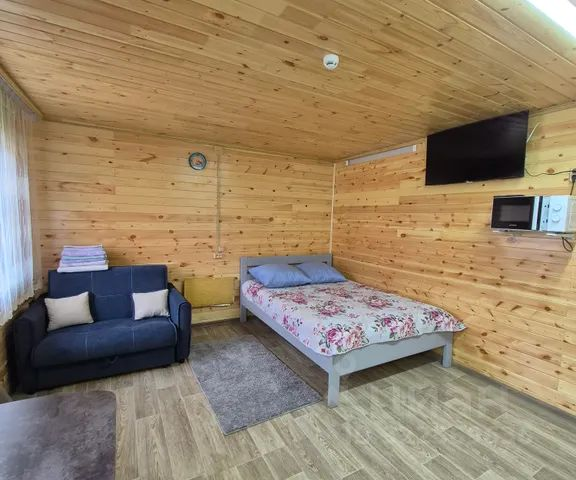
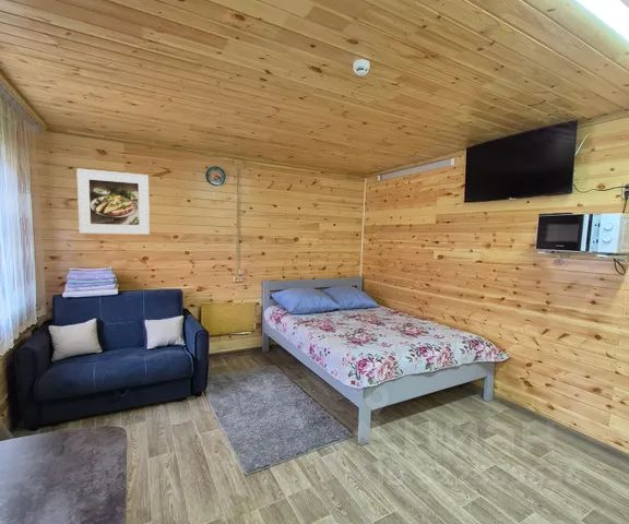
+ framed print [75,168,151,236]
